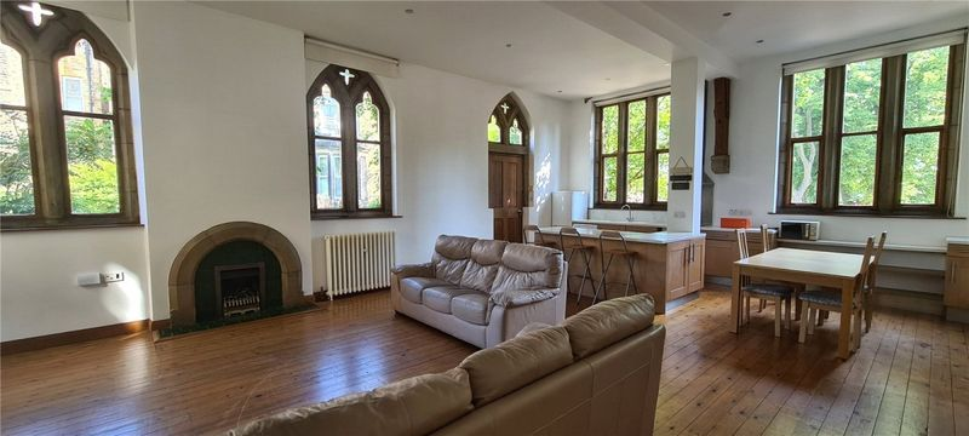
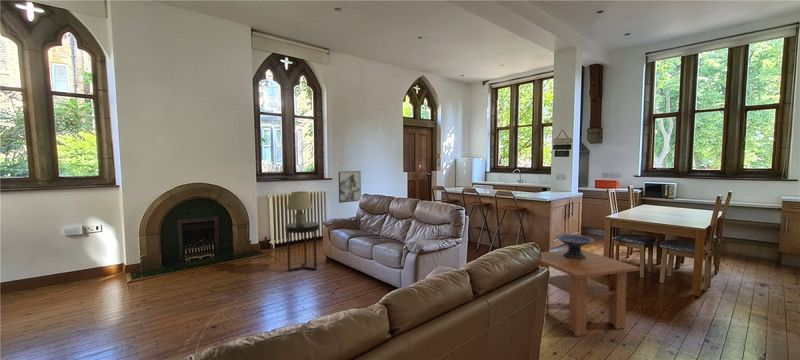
+ coffee table [539,248,641,337]
+ table lamp [286,190,314,225]
+ wall art [338,170,362,204]
+ side table [284,221,320,272]
+ decorative bowl [555,233,595,259]
